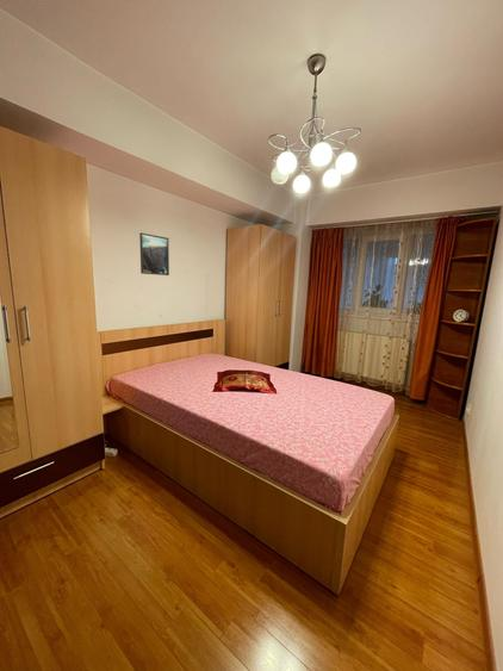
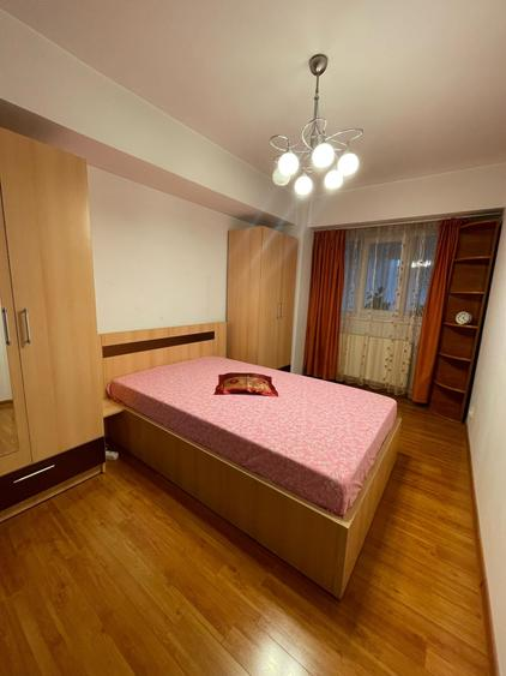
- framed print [138,232,170,277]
